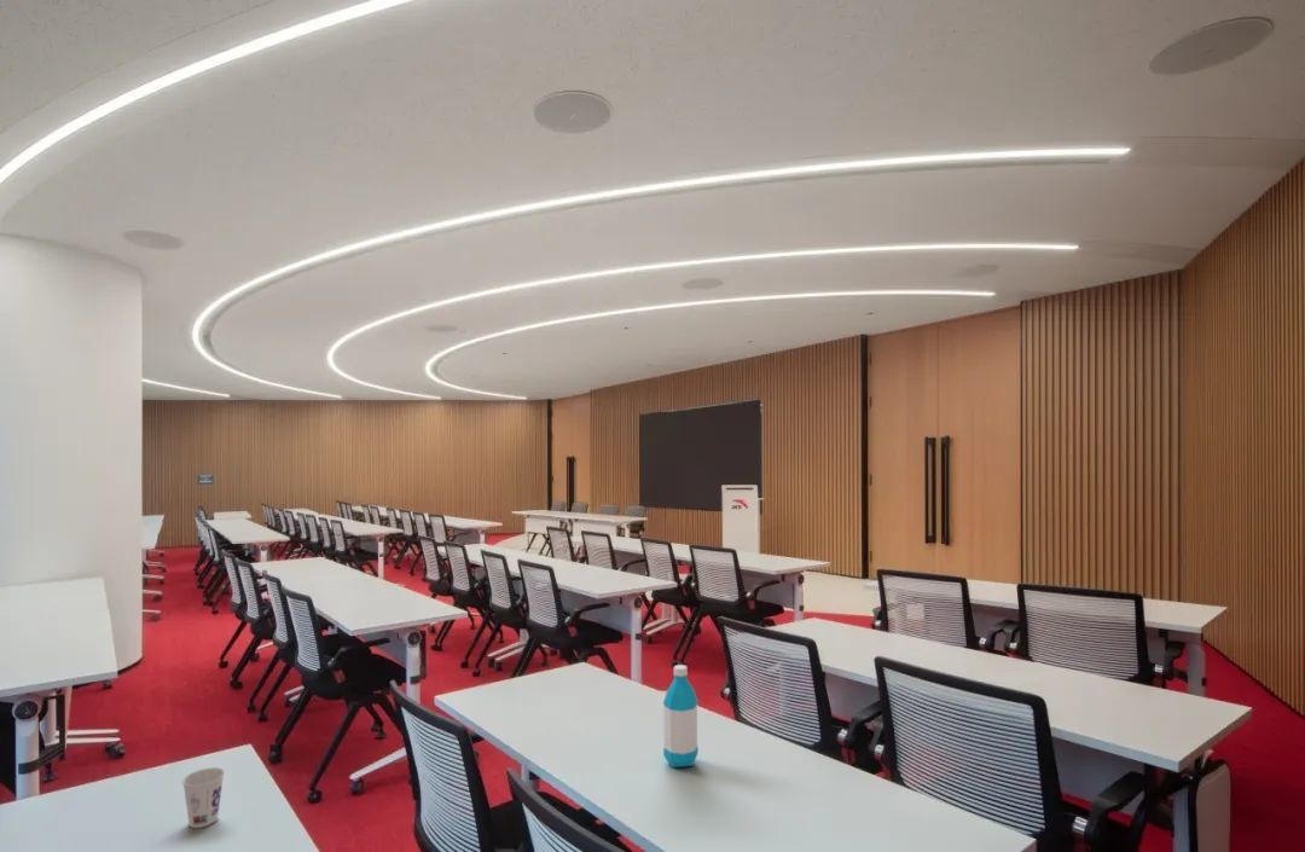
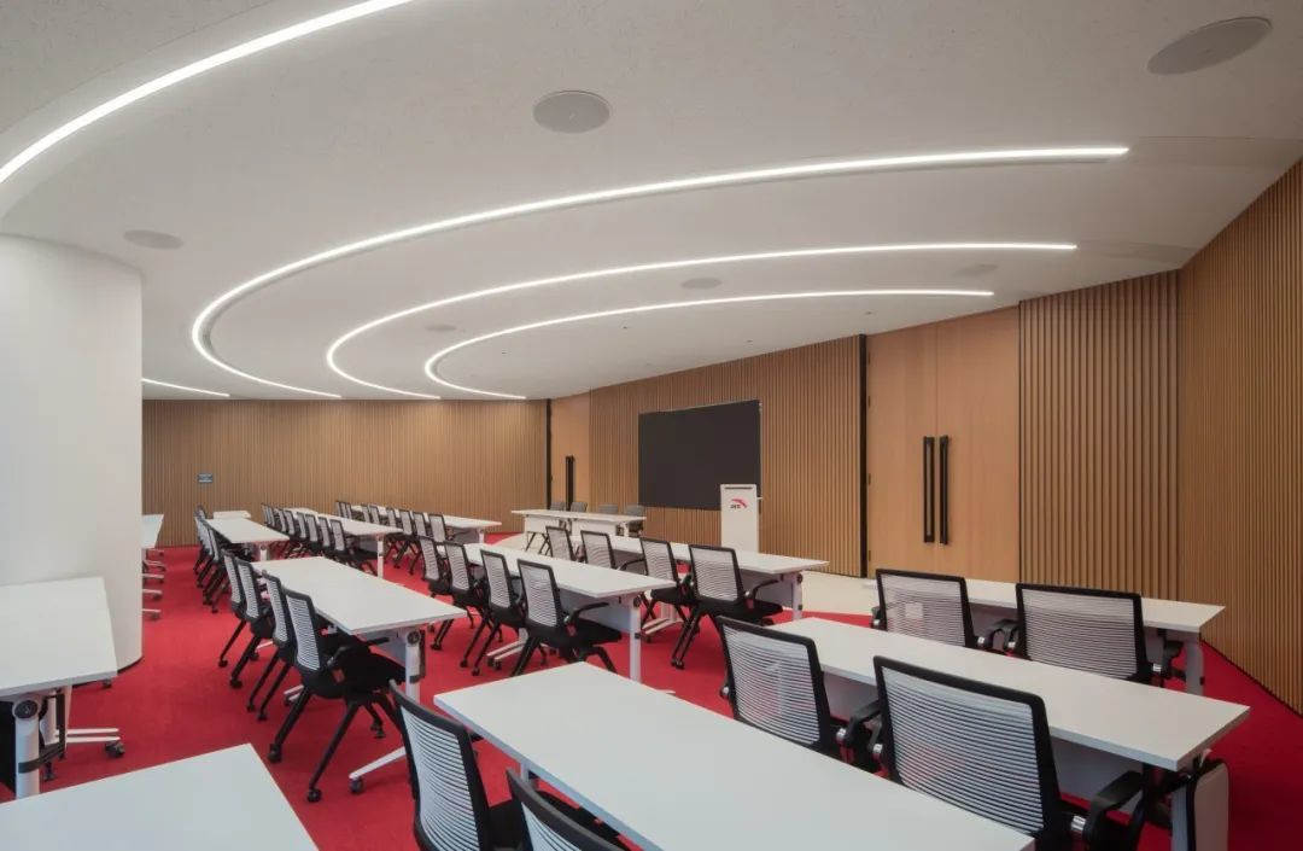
- cup [181,766,226,829]
- water bottle [662,663,700,769]
